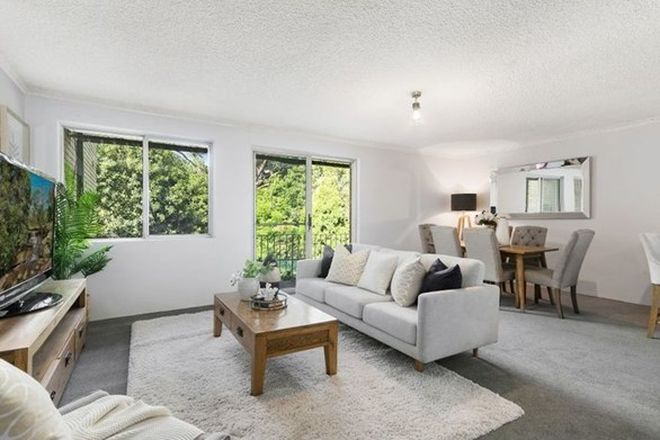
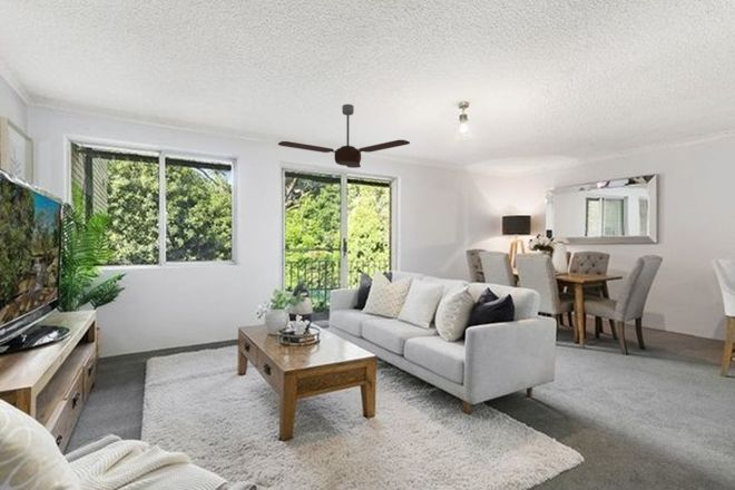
+ ceiling fan [277,104,411,169]
